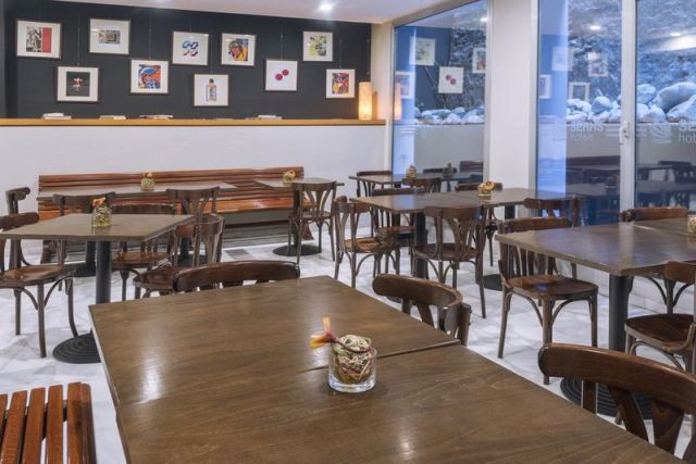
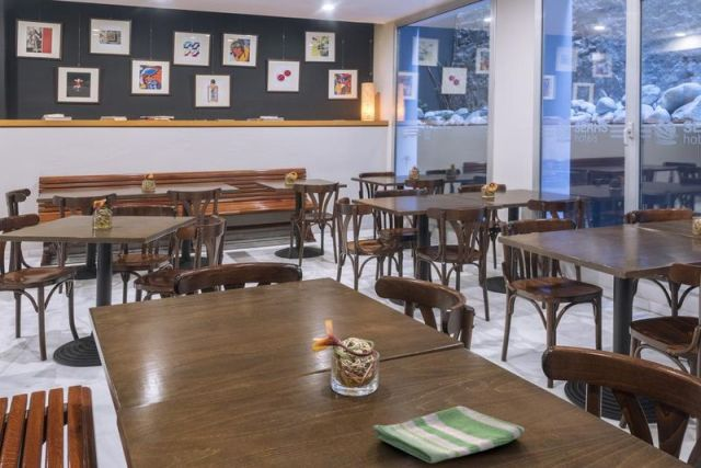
+ dish towel [371,406,526,464]
